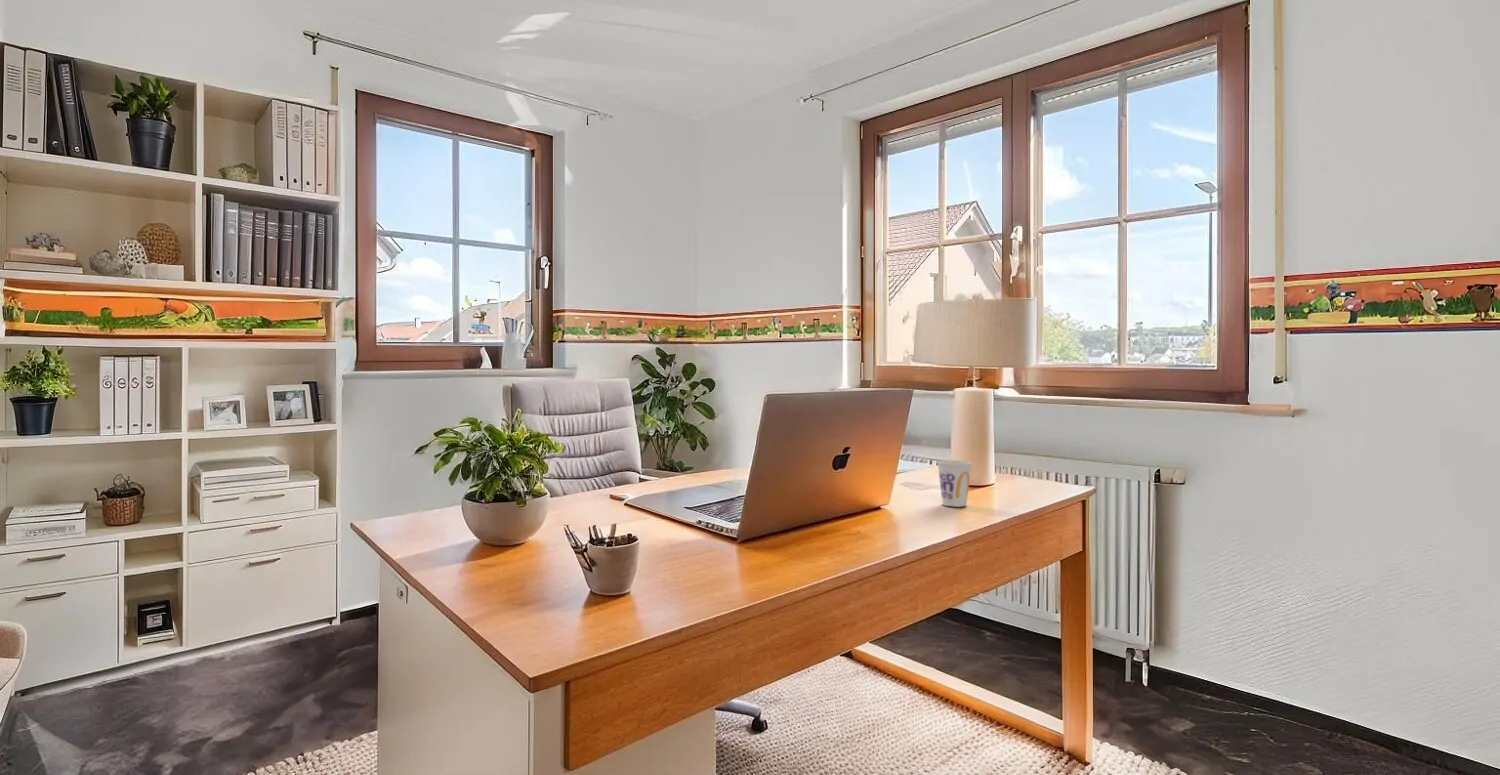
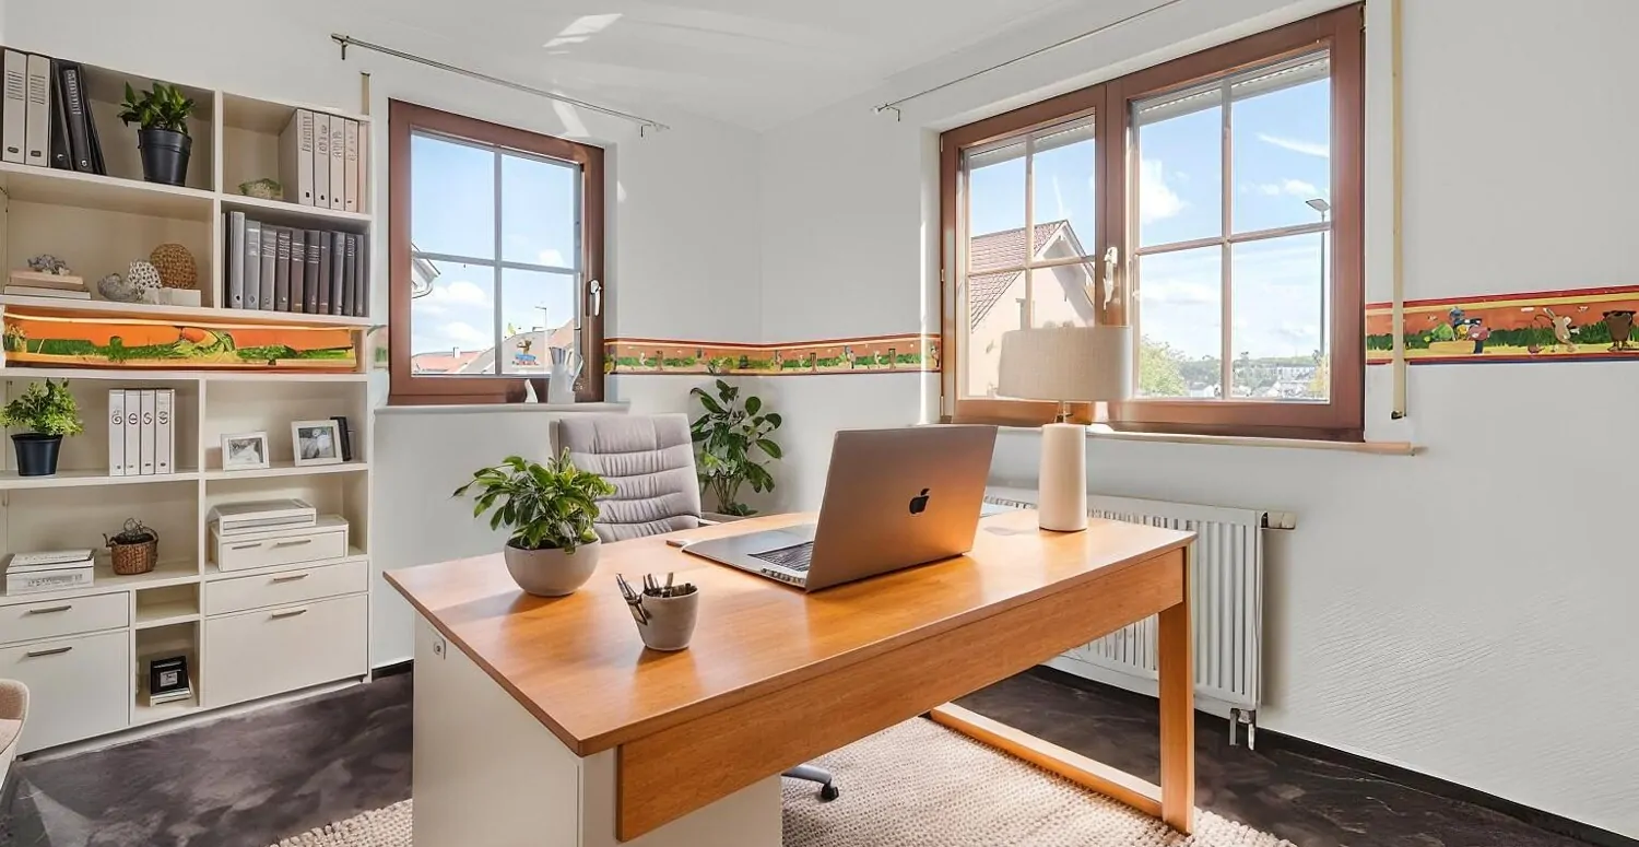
- cup [936,459,973,508]
